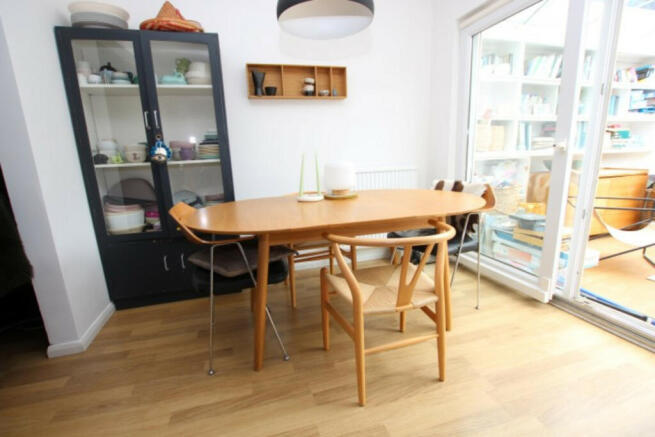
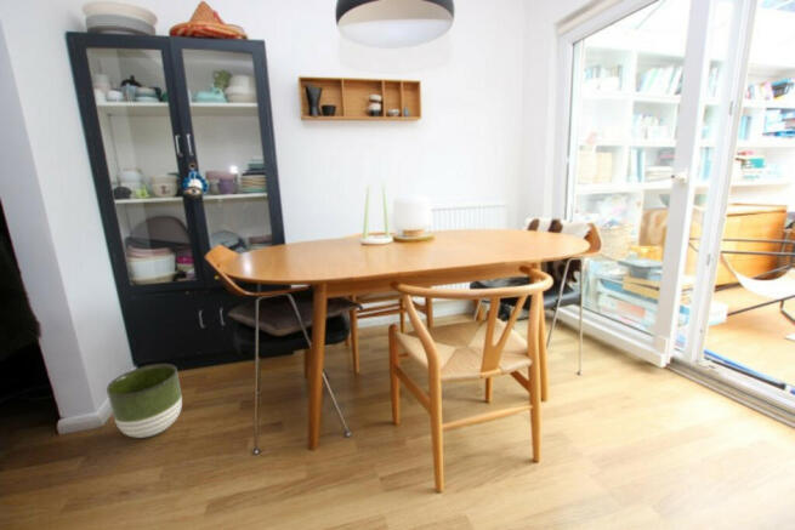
+ planter [106,363,183,439]
